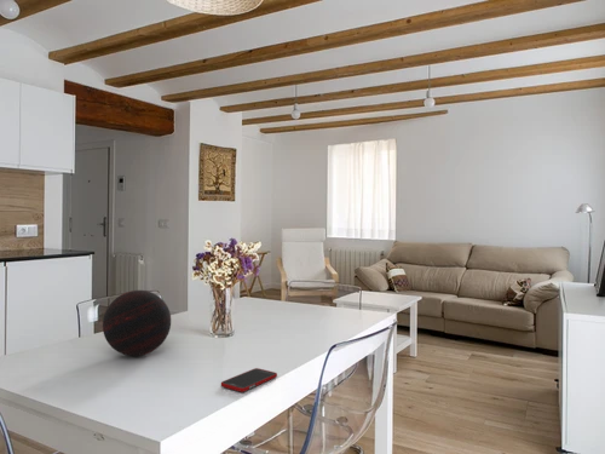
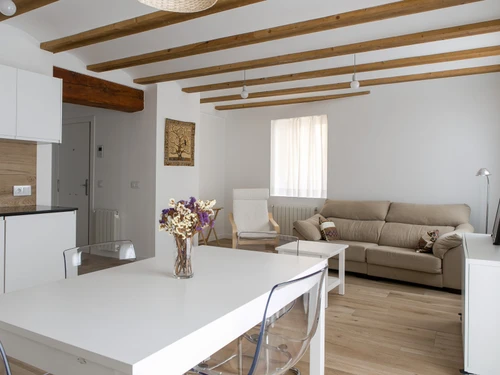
- cell phone [220,367,278,393]
- decorative orb [102,289,172,357]
